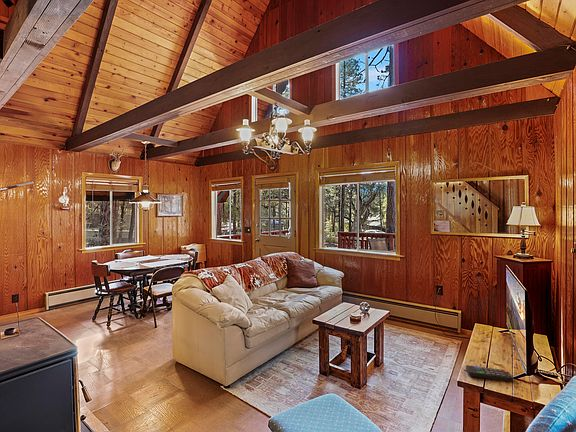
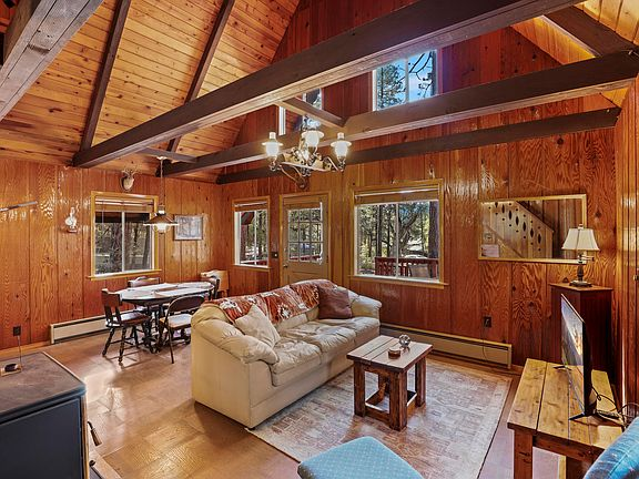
- remote control [465,364,514,383]
